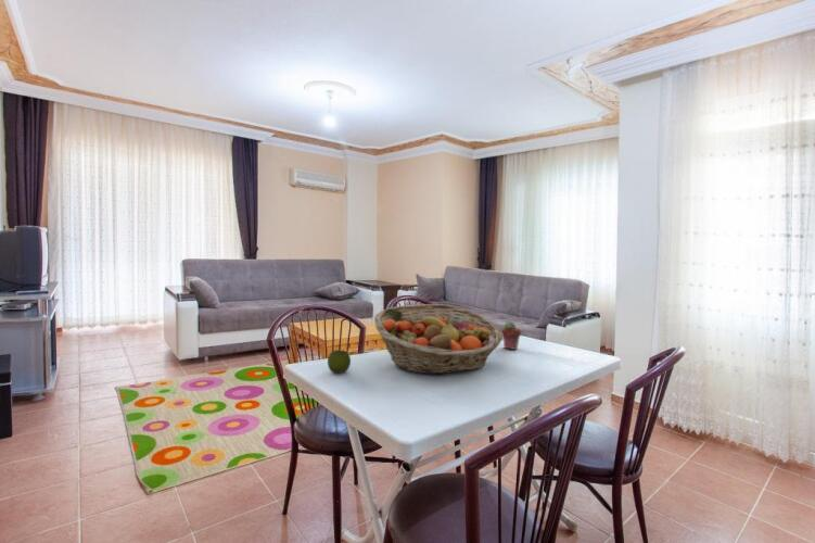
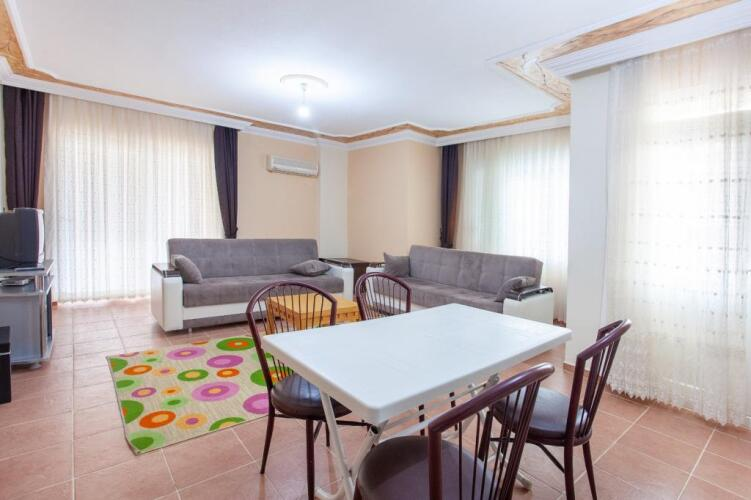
- apple [327,349,352,374]
- fruit basket [373,303,504,375]
- potted succulent [499,320,522,351]
